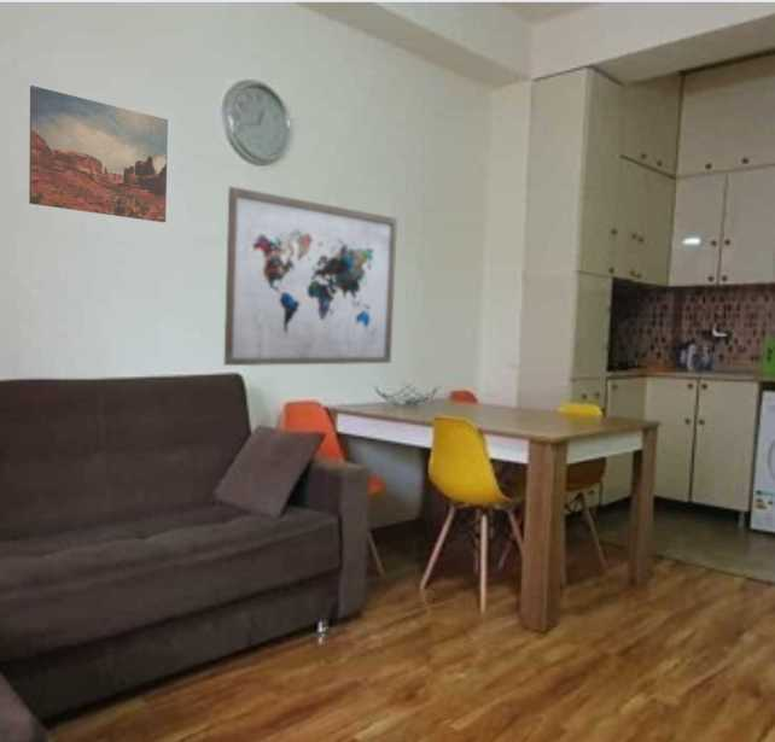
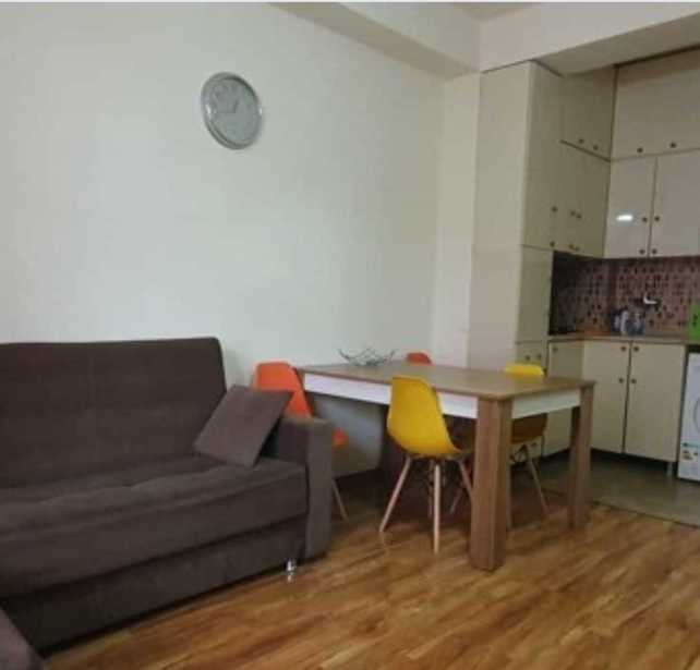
- wall art [28,84,169,223]
- wall art [223,186,398,367]
